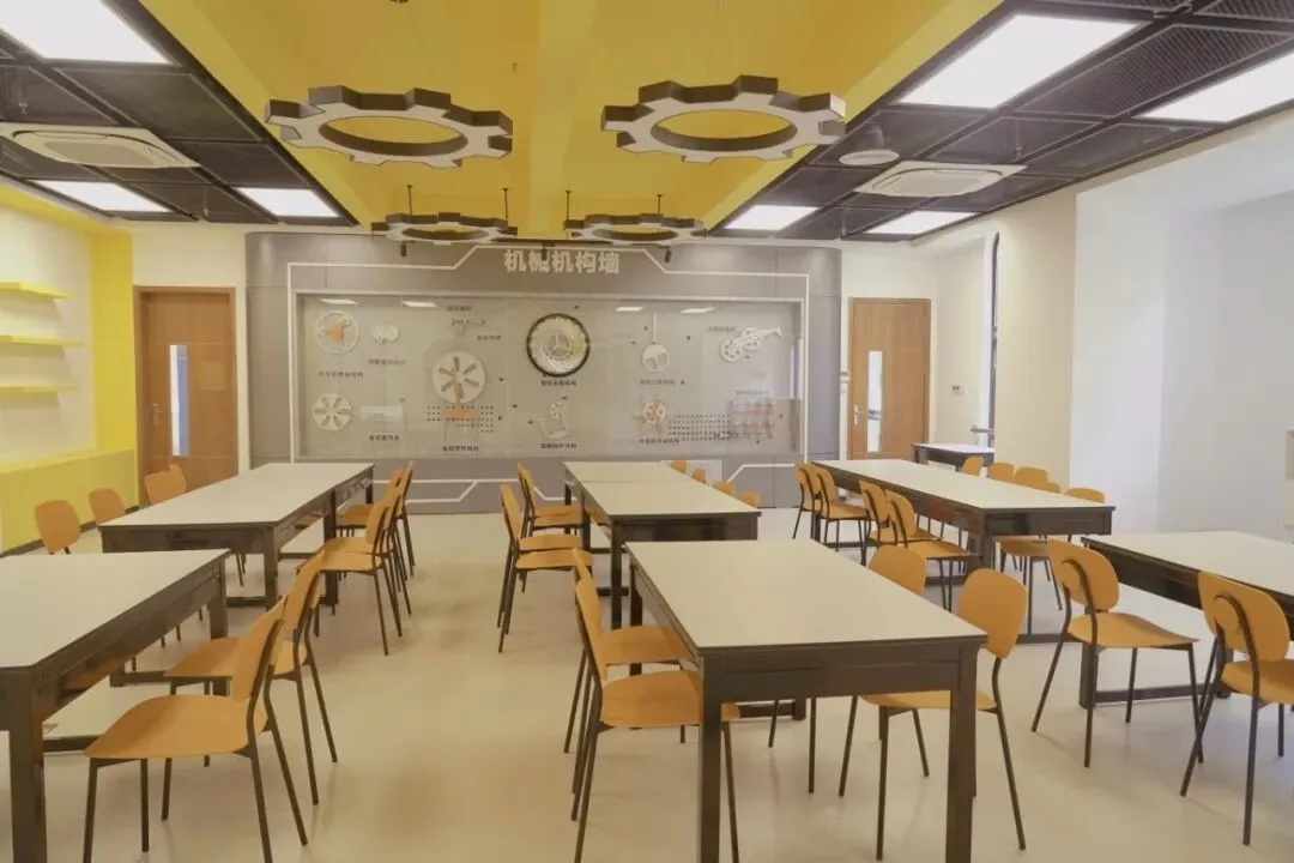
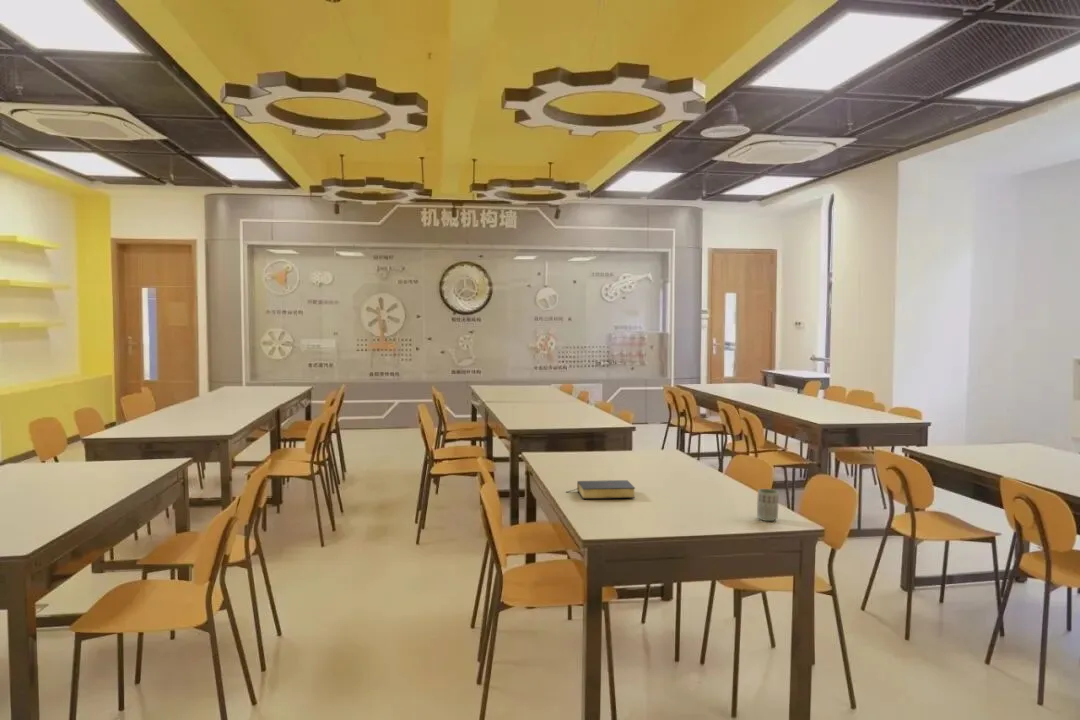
+ bible [566,479,636,500]
+ cup [756,488,780,522]
